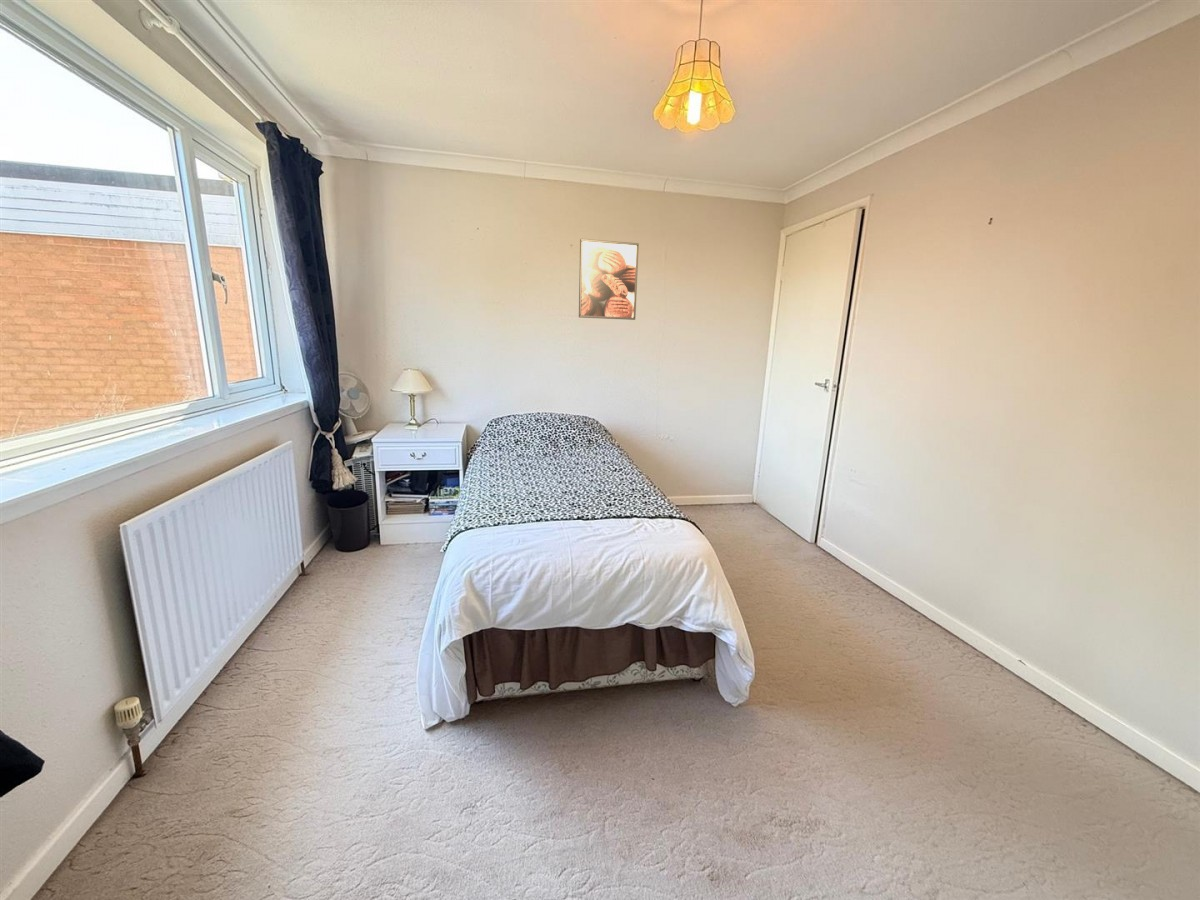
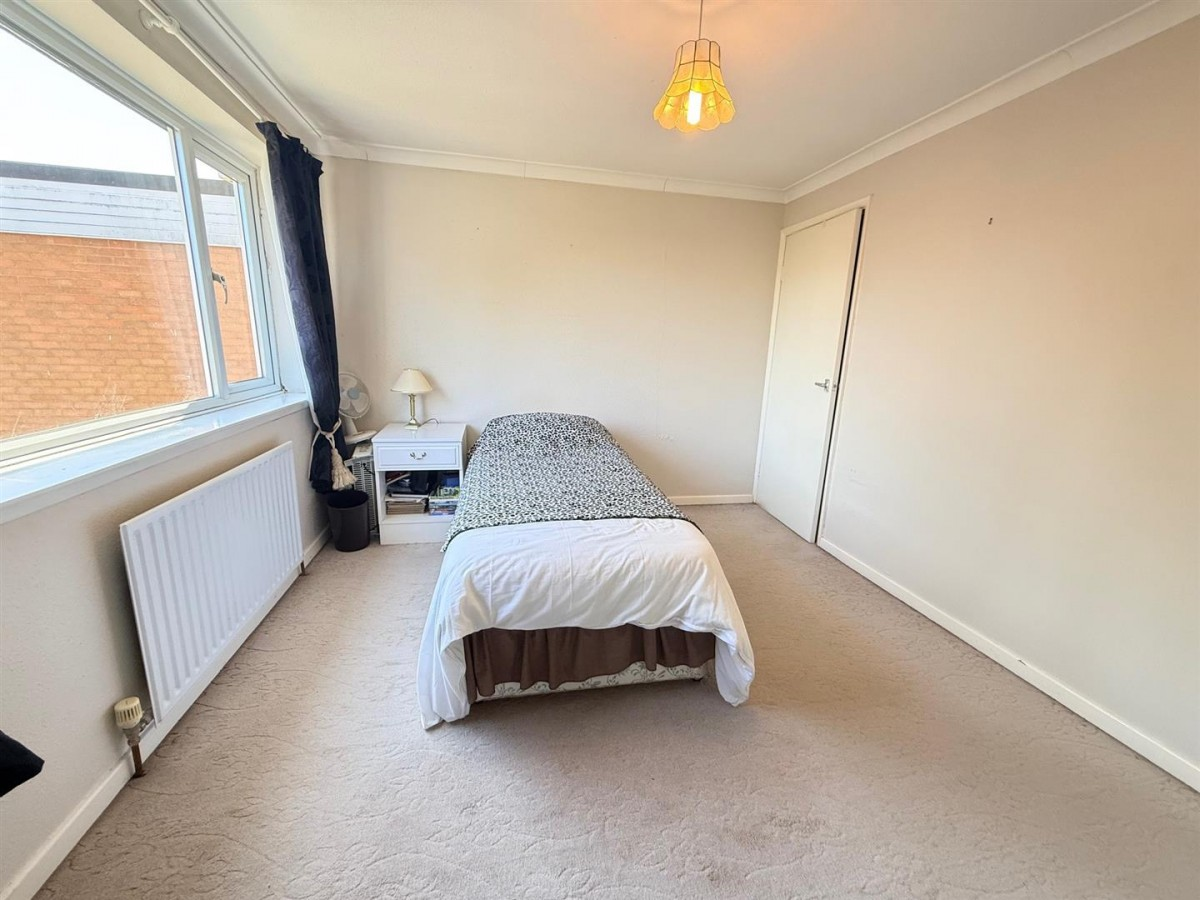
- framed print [578,238,640,321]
